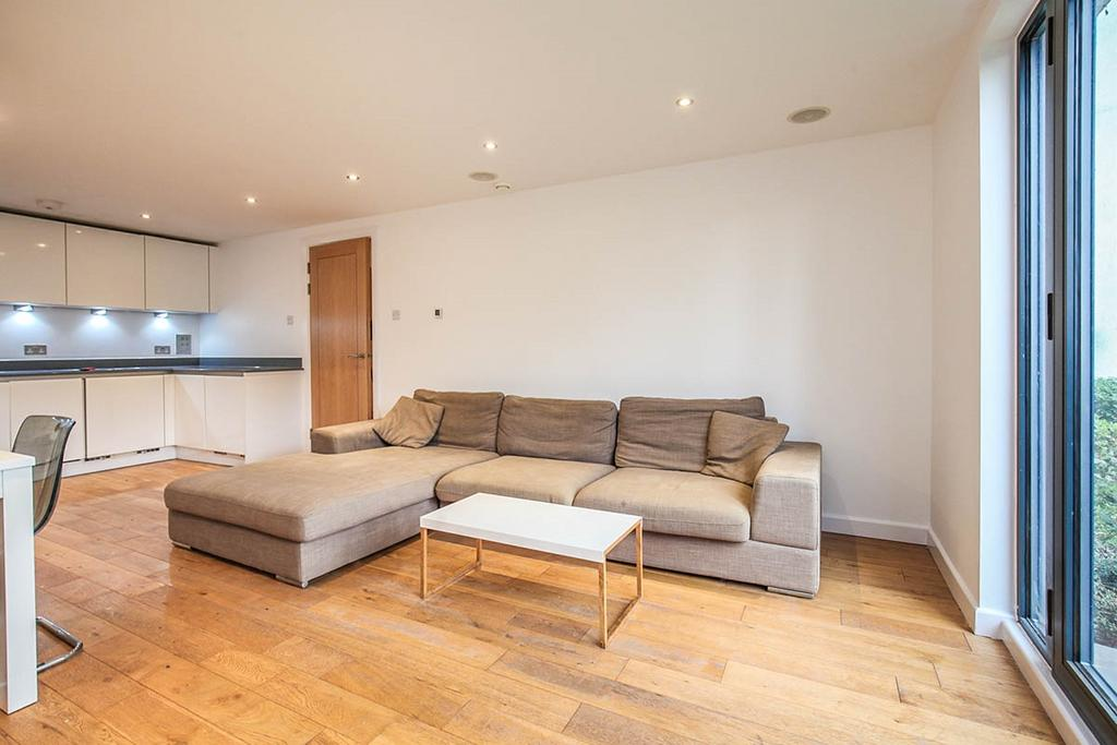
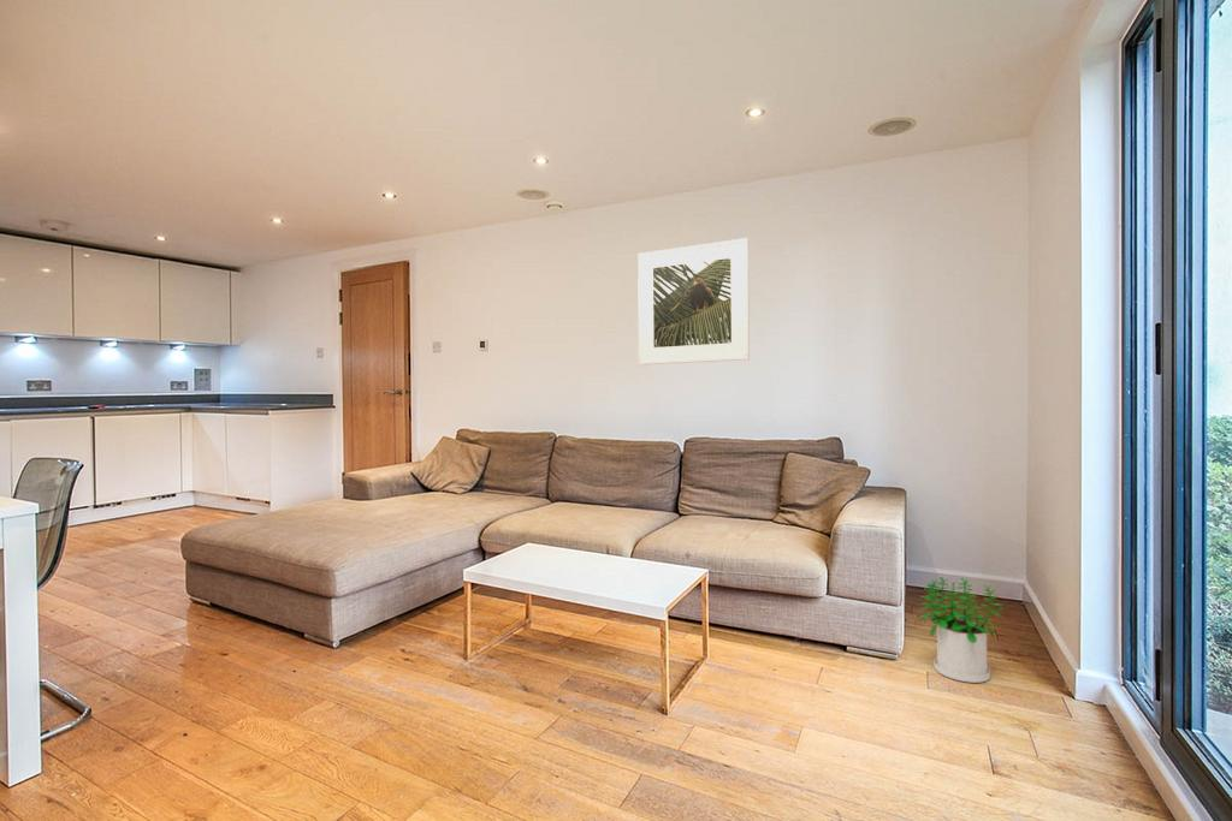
+ potted plant [919,576,1005,684]
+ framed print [636,237,751,365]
